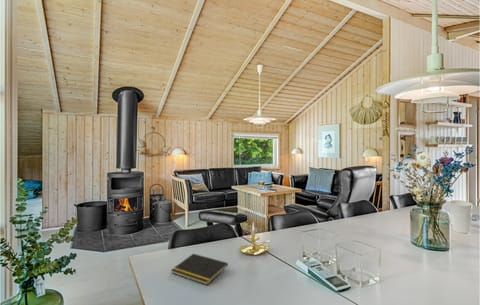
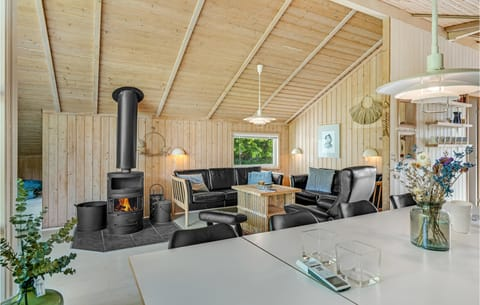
- candle holder [238,221,271,256]
- notepad [170,253,229,286]
